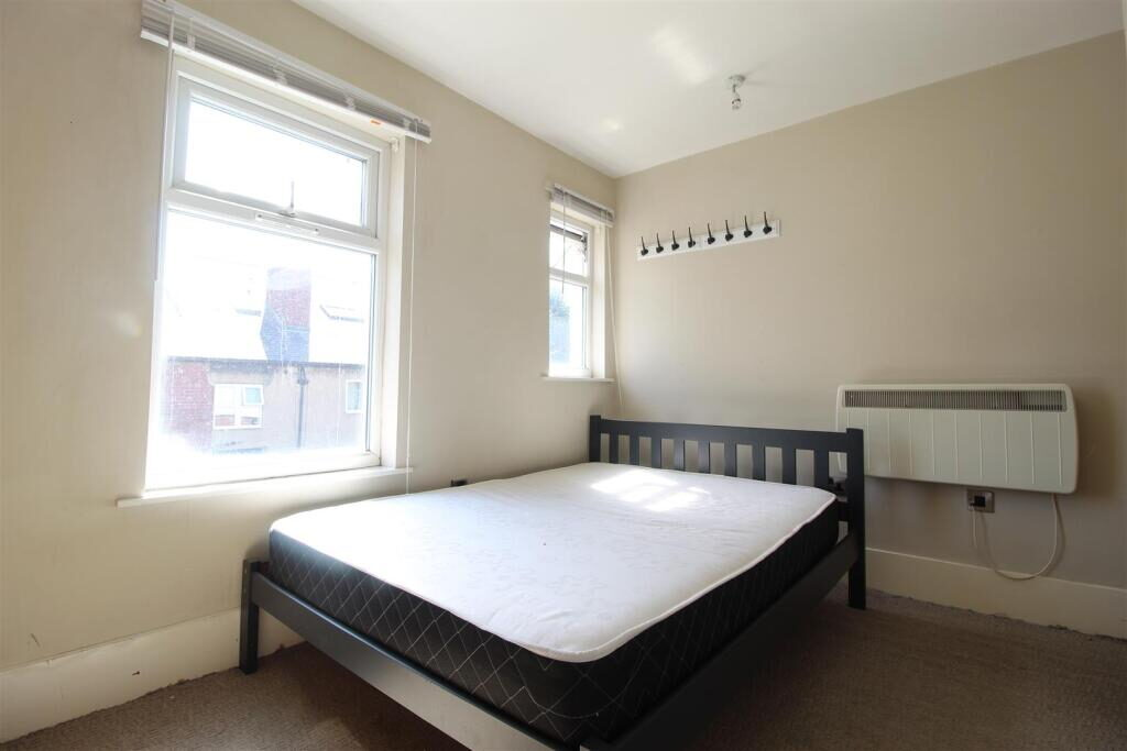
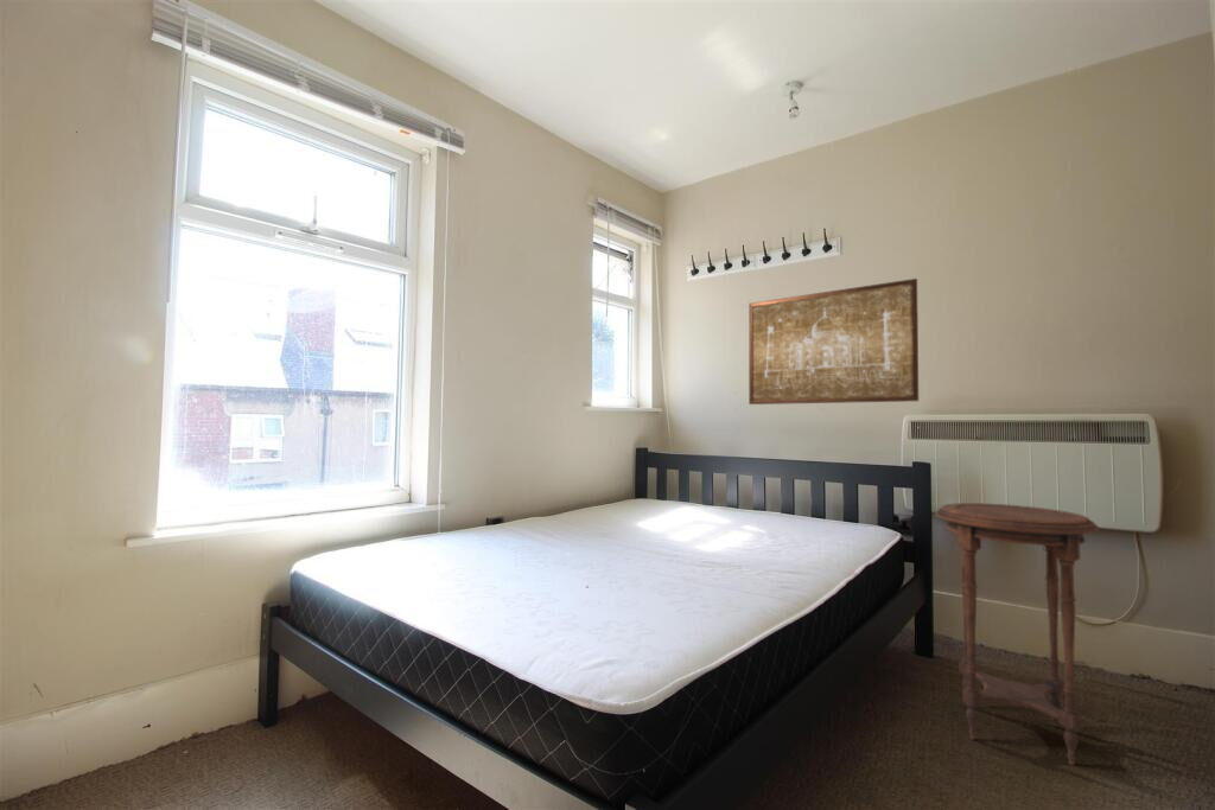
+ wall art [748,278,920,406]
+ side table [934,502,1100,766]
